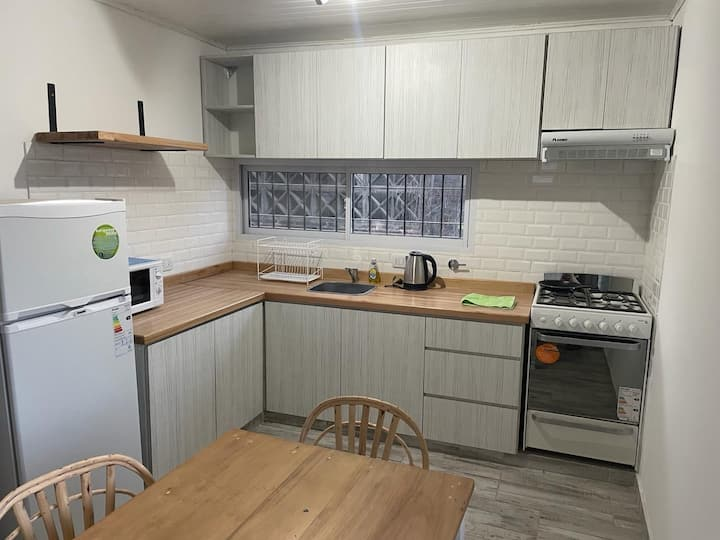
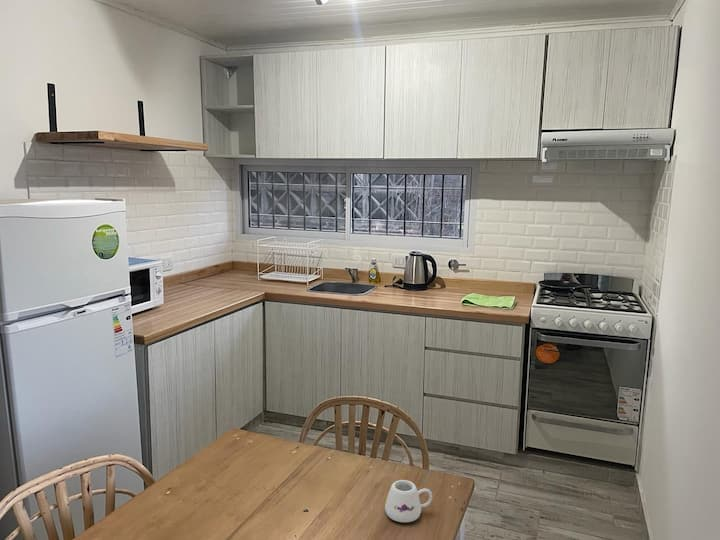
+ mug [384,479,433,523]
